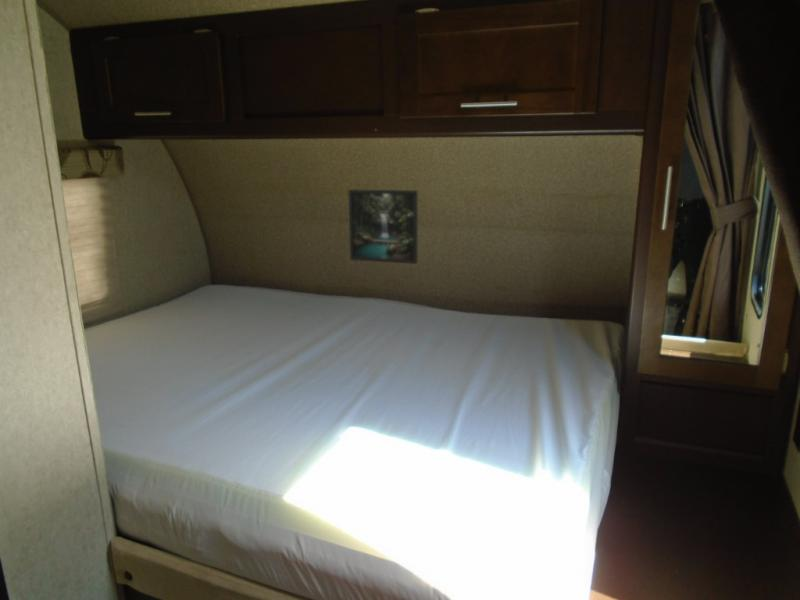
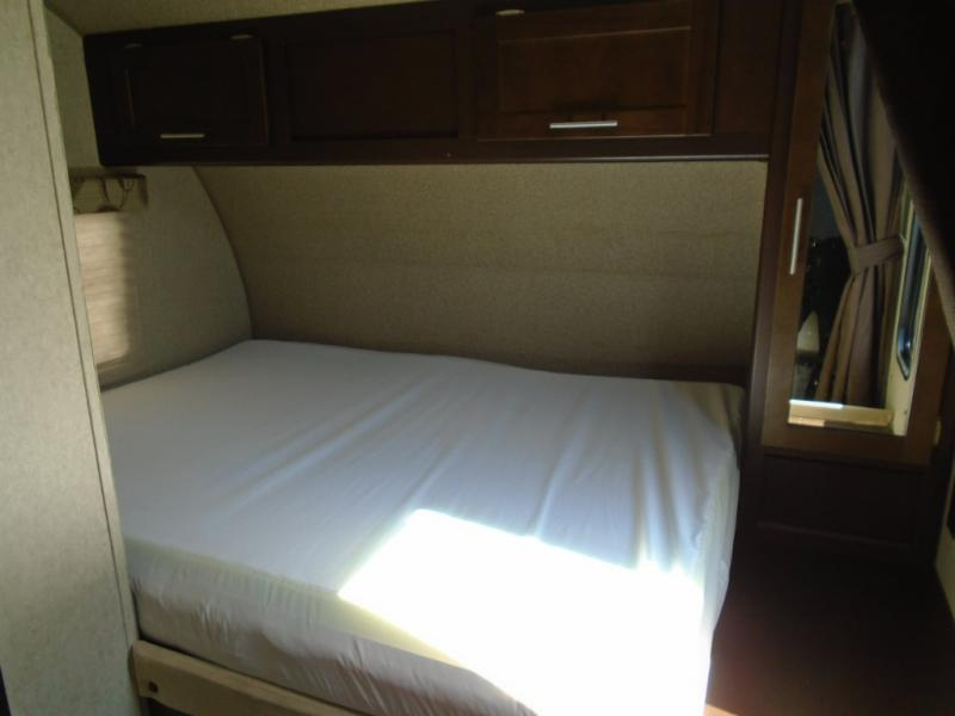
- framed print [347,188,419,265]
